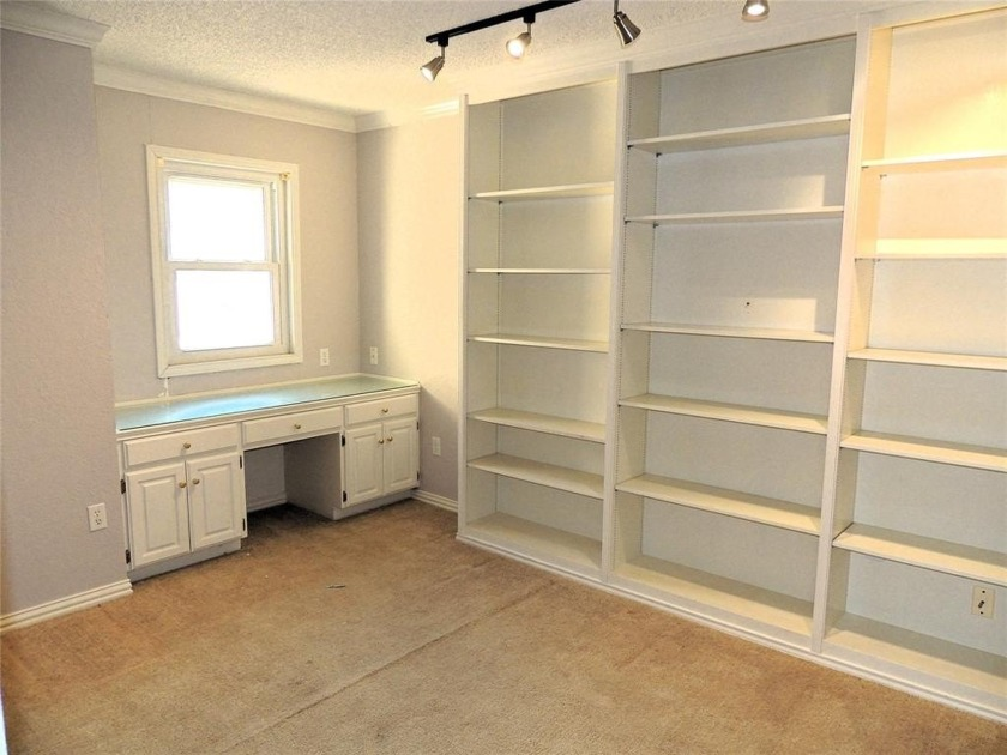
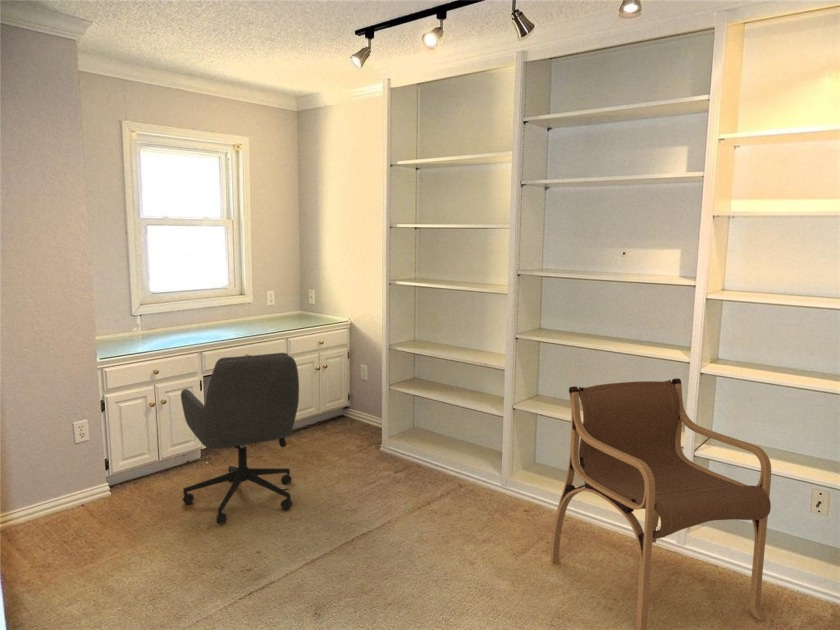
+ office chair [180,352,300,525]
+ armchair [549,377,772,630]
